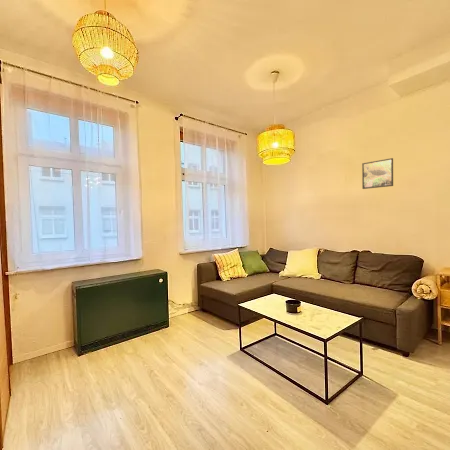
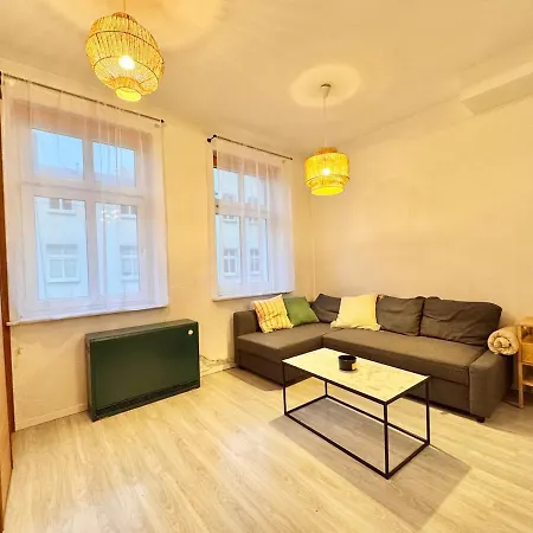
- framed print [361,157,394,190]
